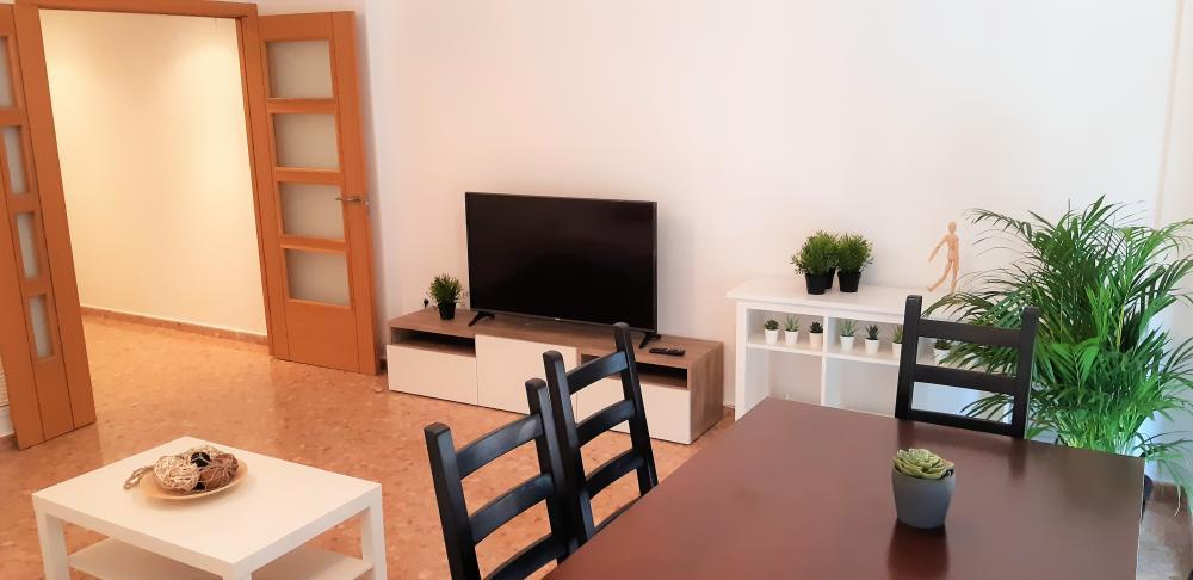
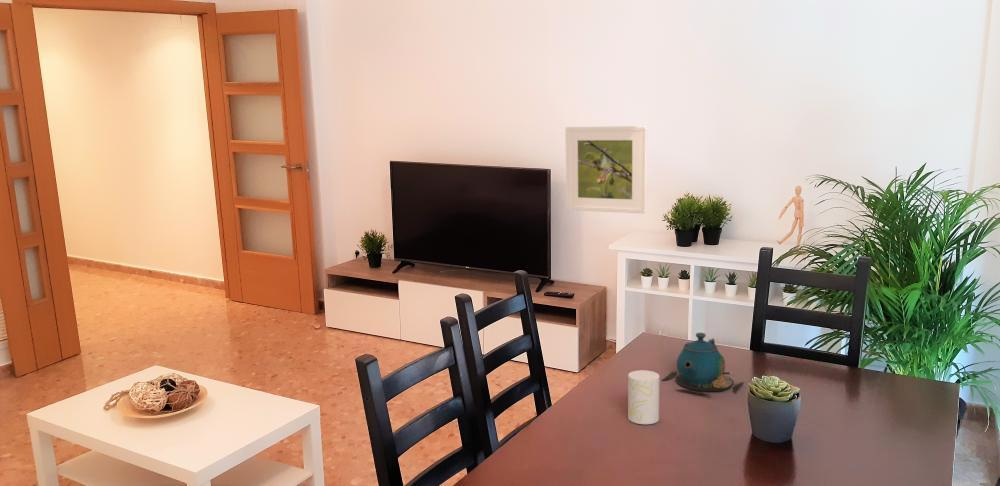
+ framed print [564,125,647,214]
+ cup [627,369,660,425]
+ teapot [660,332,745,397]
